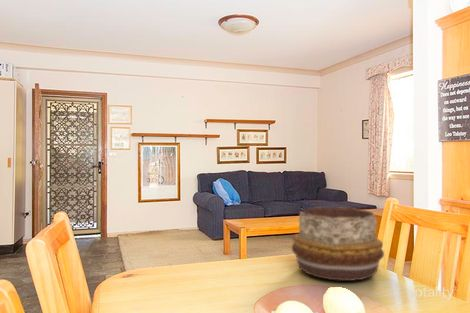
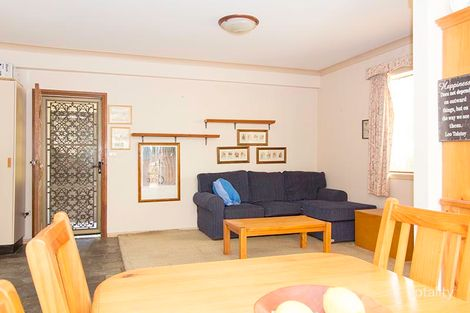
- decorative bowl [291,206,385,282]
